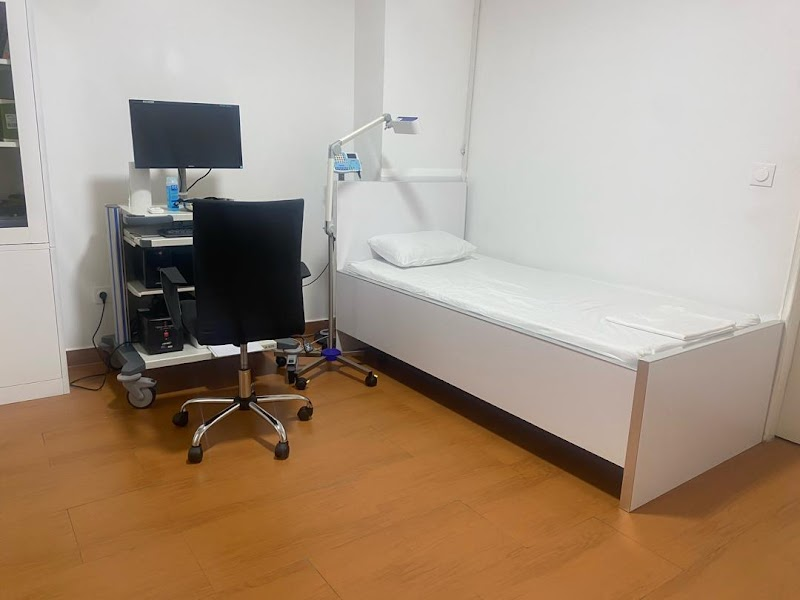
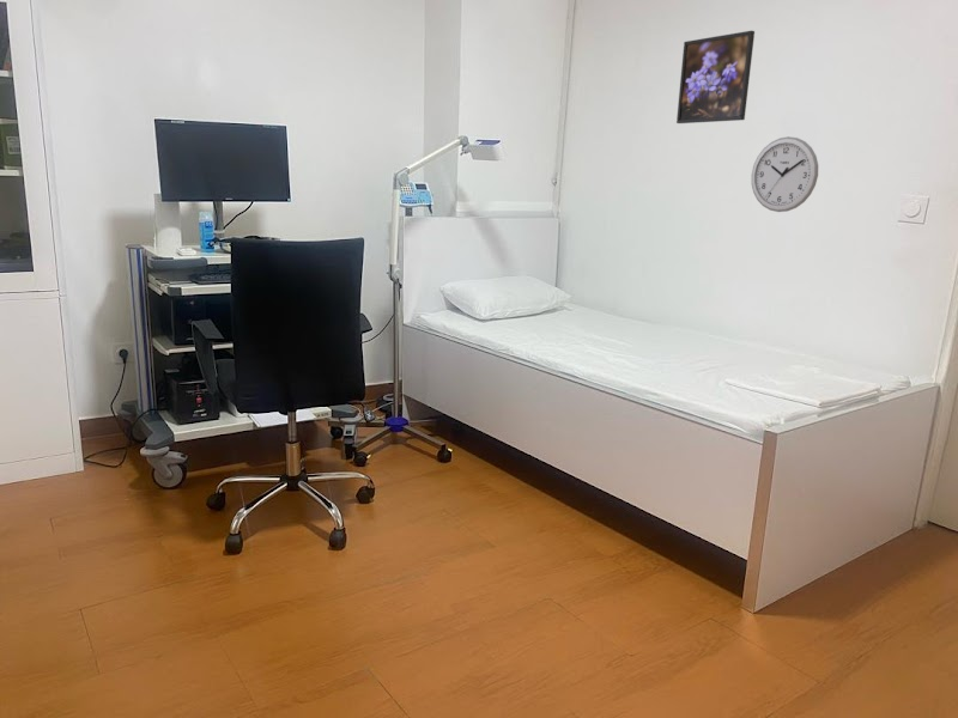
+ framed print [675,30,756,124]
+ wall clock [751,135,819,213]
